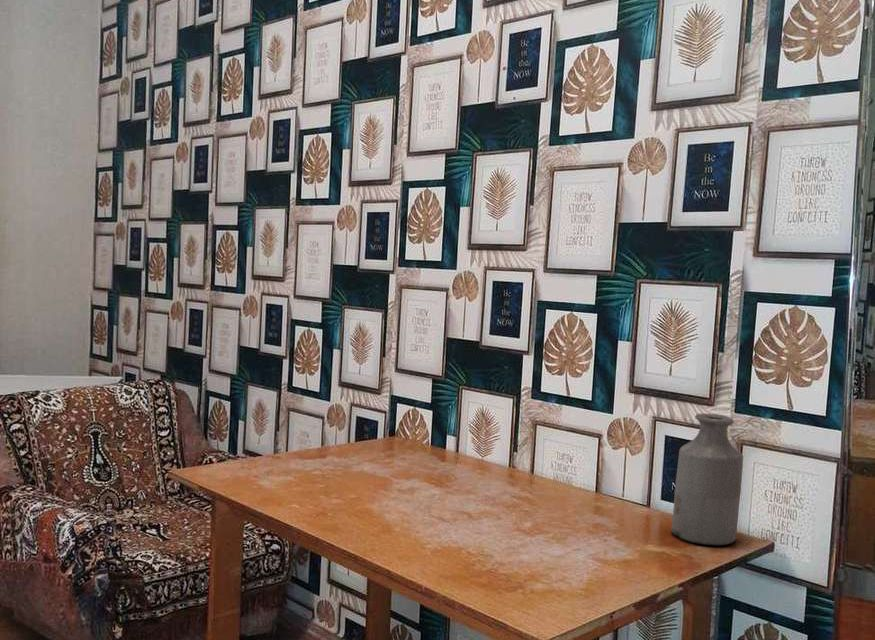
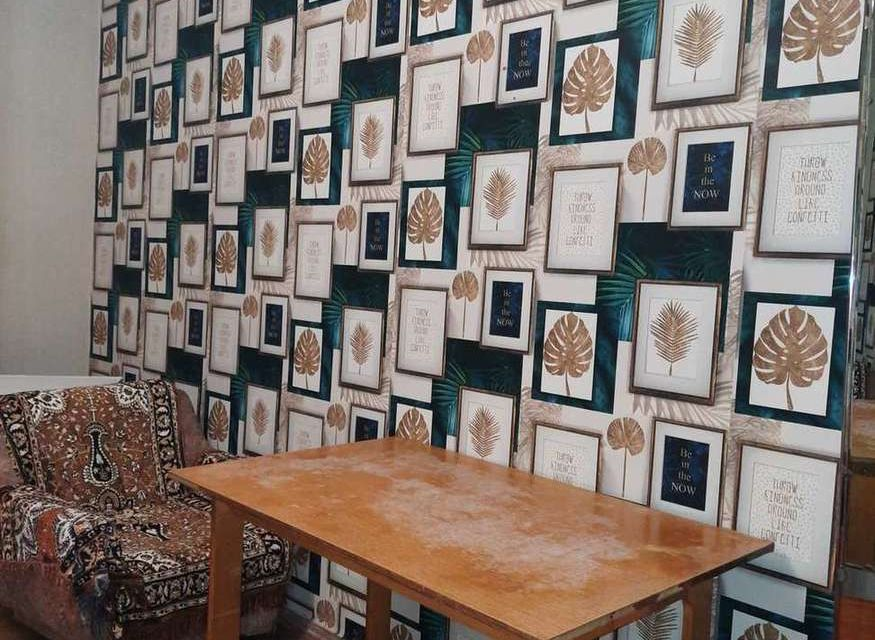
- bottle [670,412,744,546]
